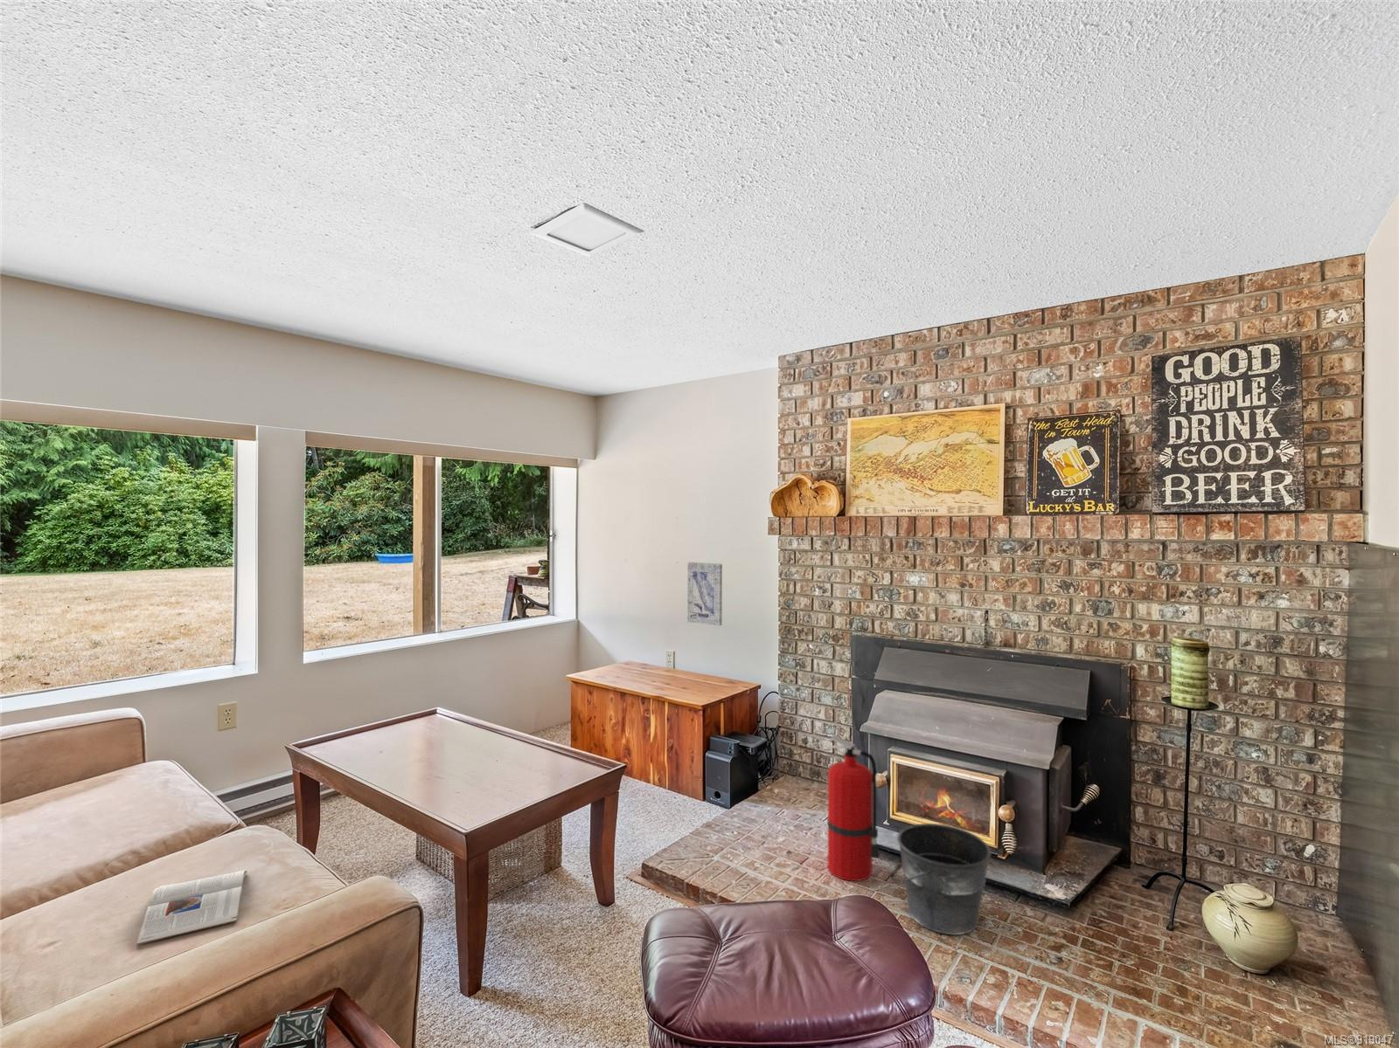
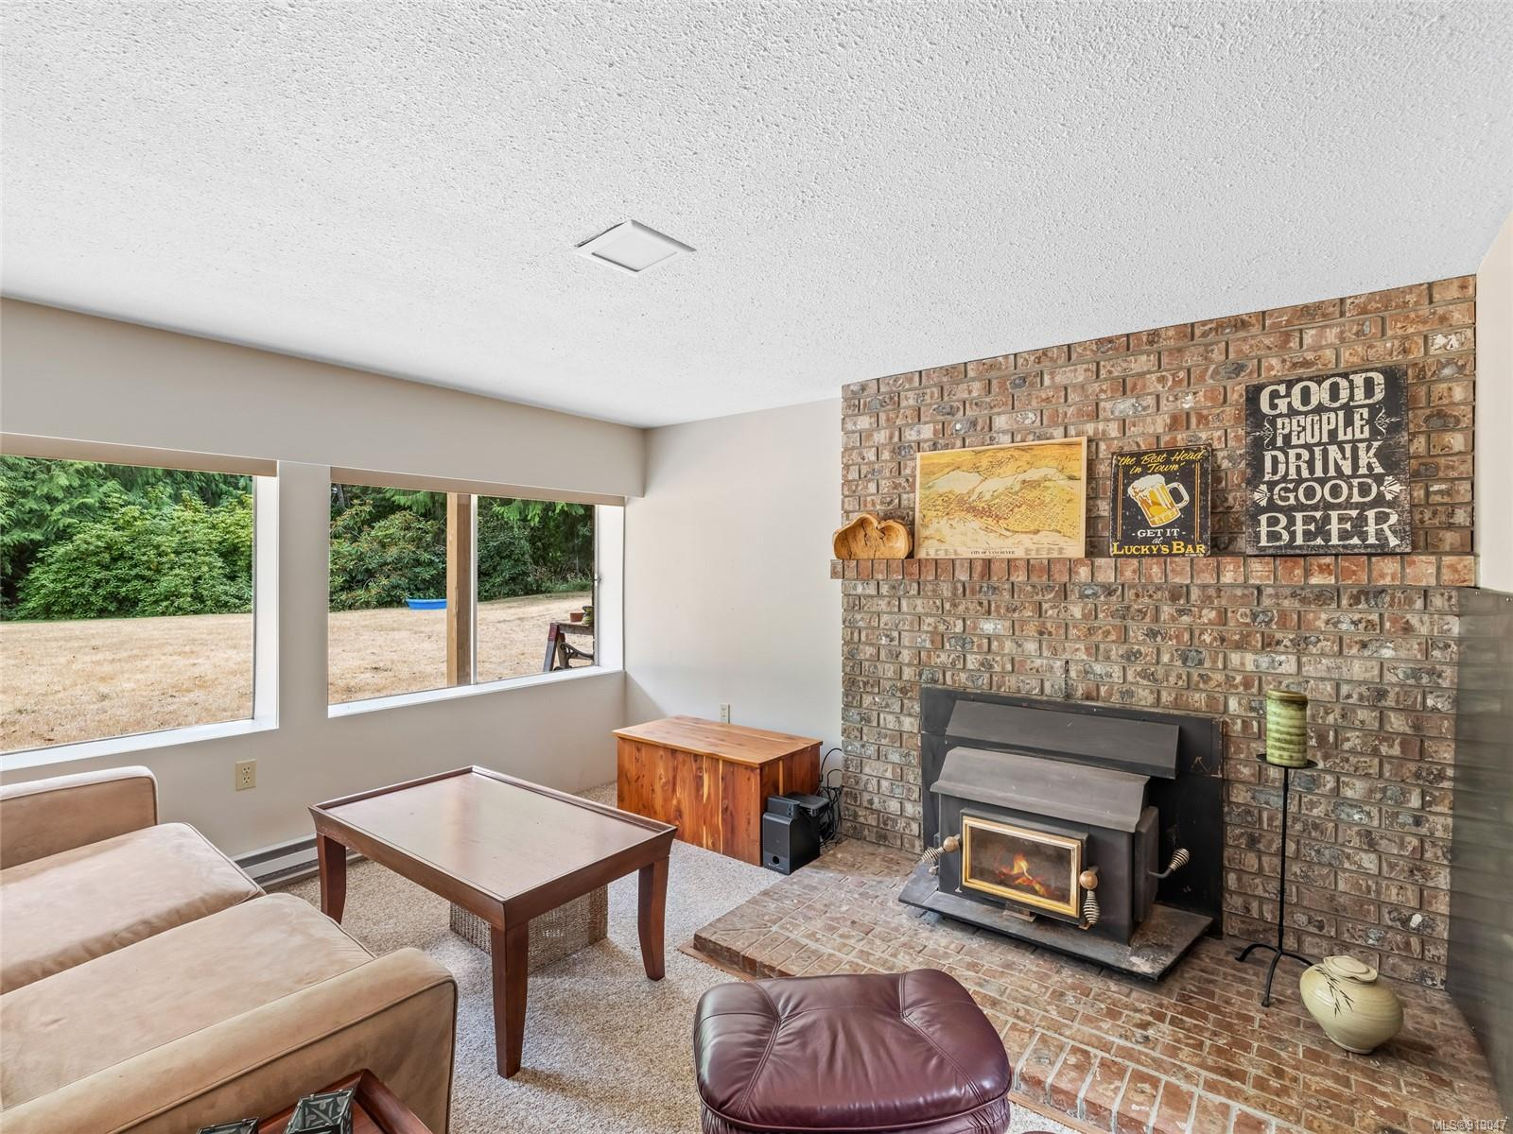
- bucket [888,822,991,936]
- magazine [135,869,248,946]
- wall art [686,561,723,626]
- fire extinguisher [826,734,880,882]
